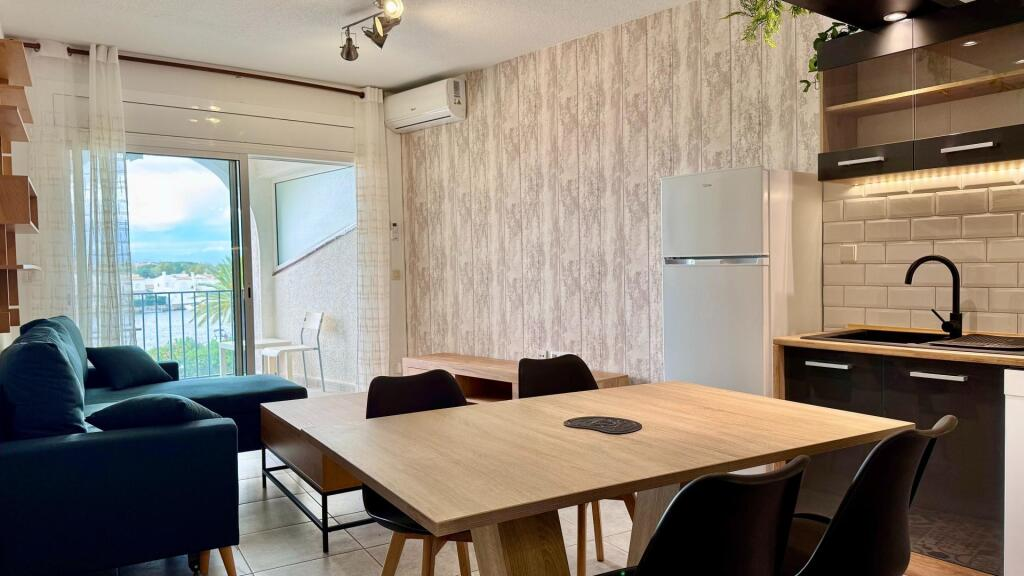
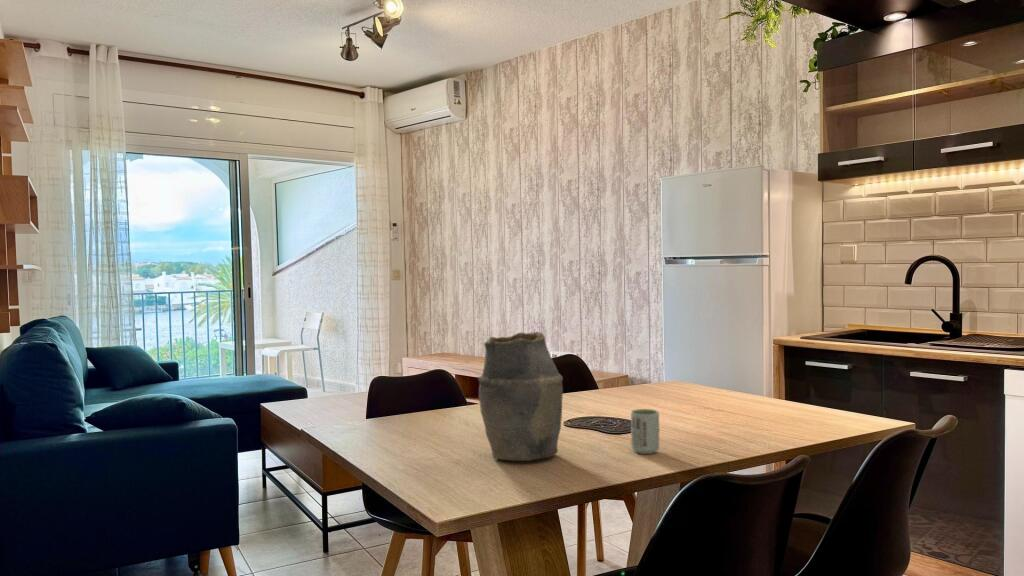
+ vase [477,331,564,462]
+ cup [630,408,660,455]
